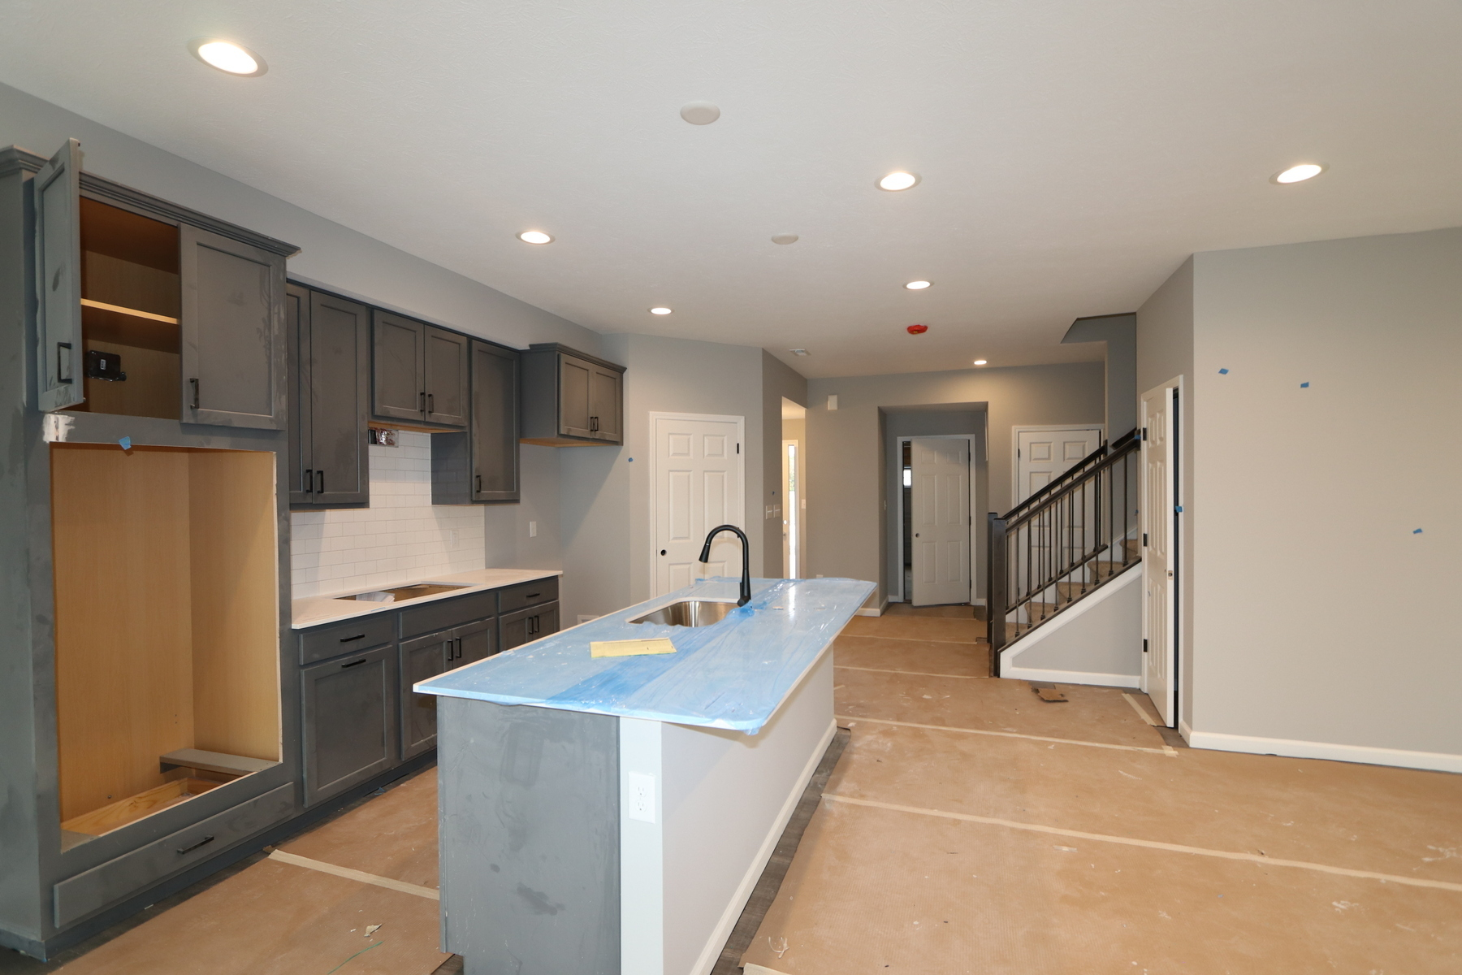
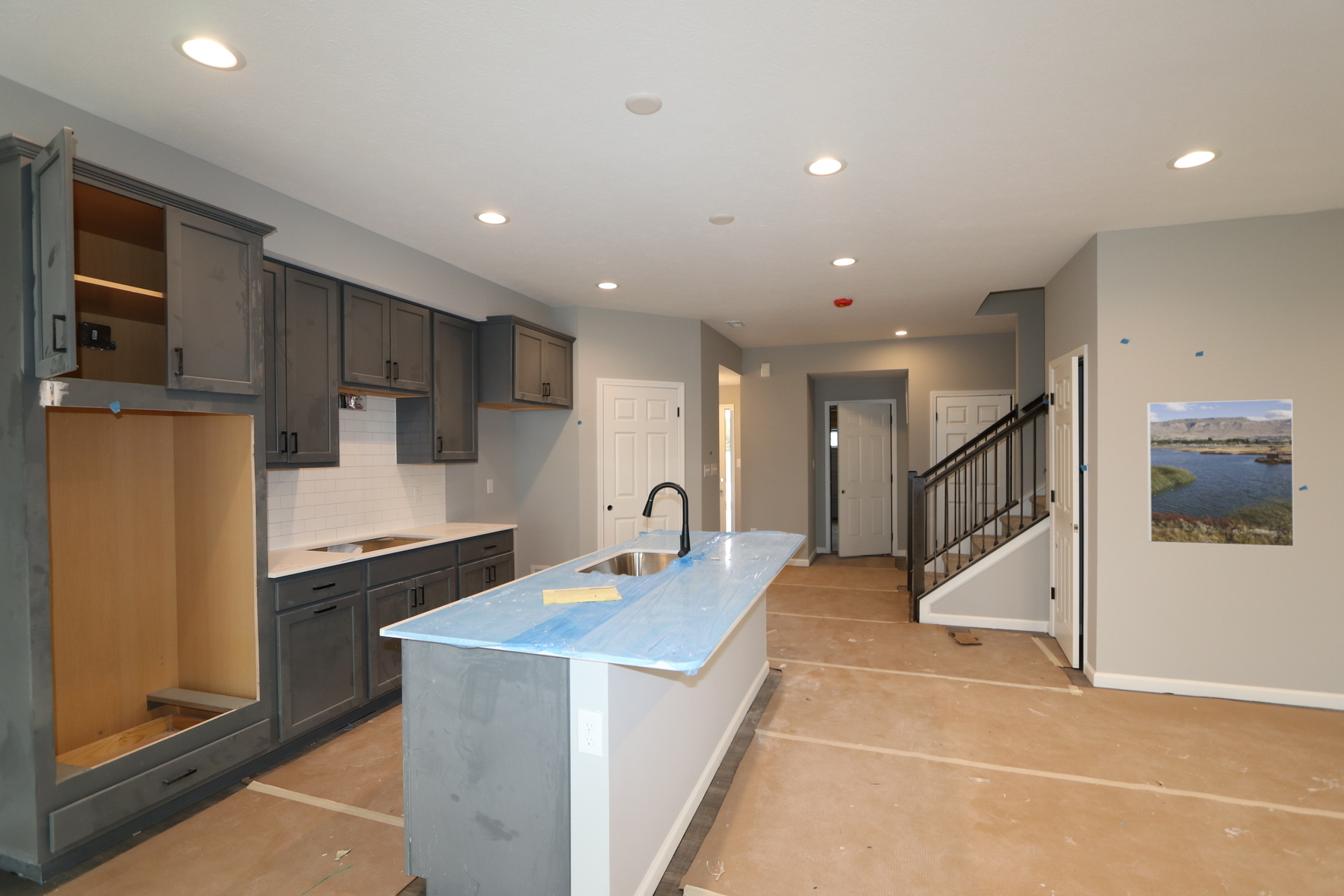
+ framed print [1146,398,1295,547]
